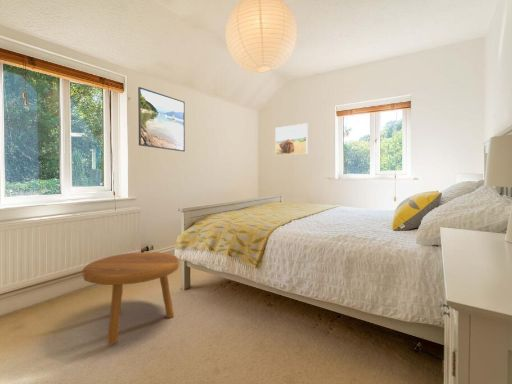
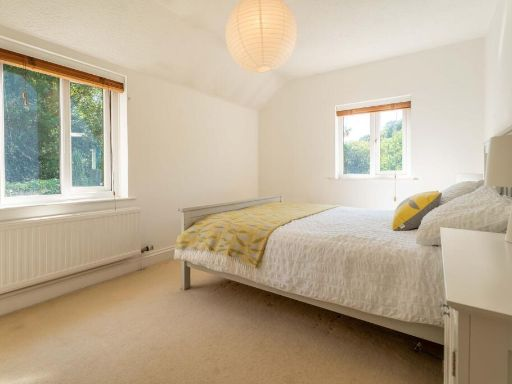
- footstool [81,251,180,346]
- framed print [274,122,309,157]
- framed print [137,86,186,153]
